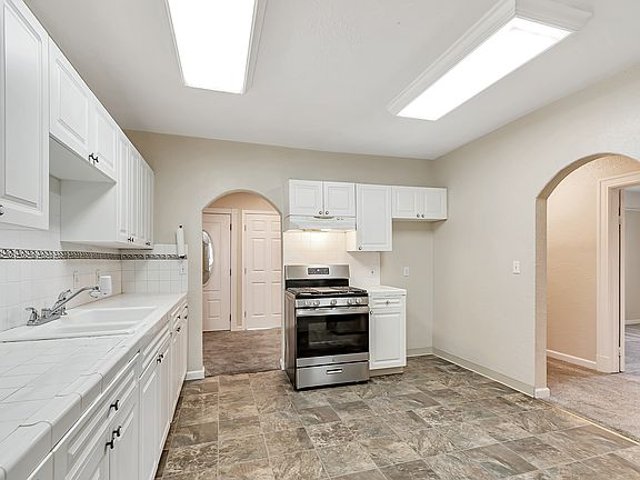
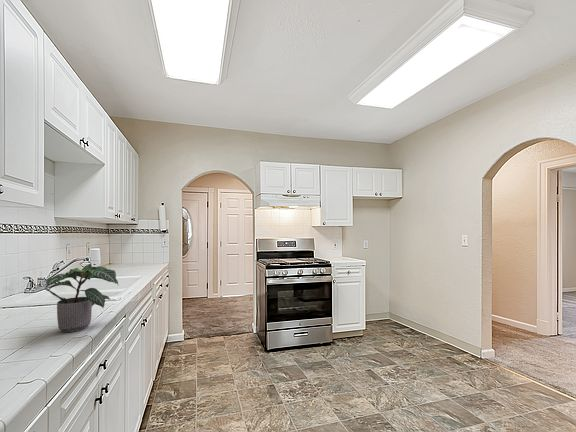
+ potted plant [44,262,119,333]
